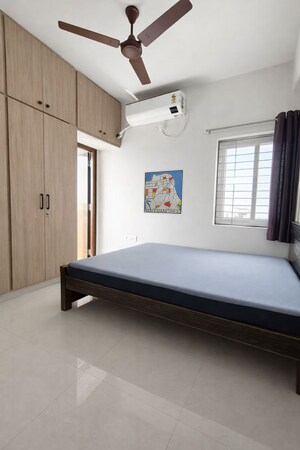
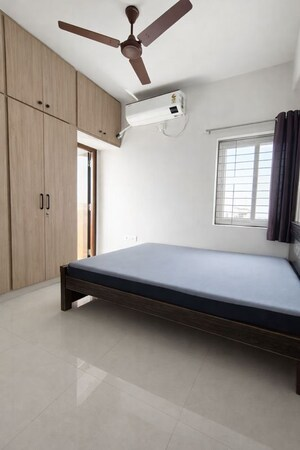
- wall art [143,169,184,215]
